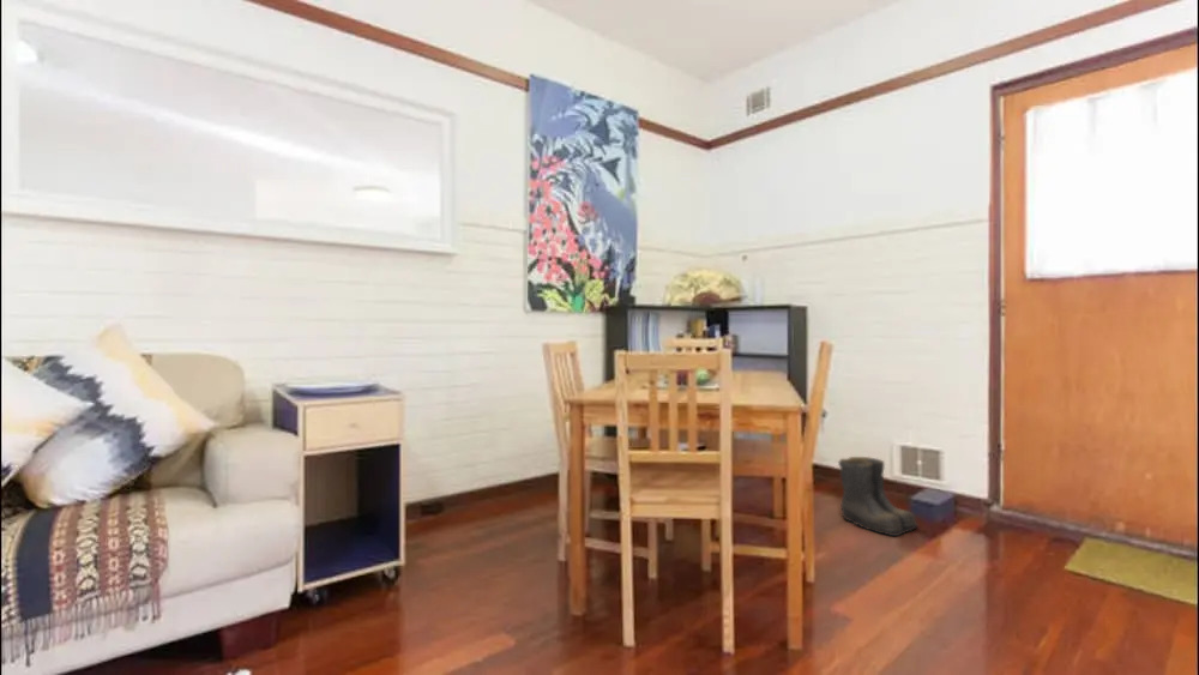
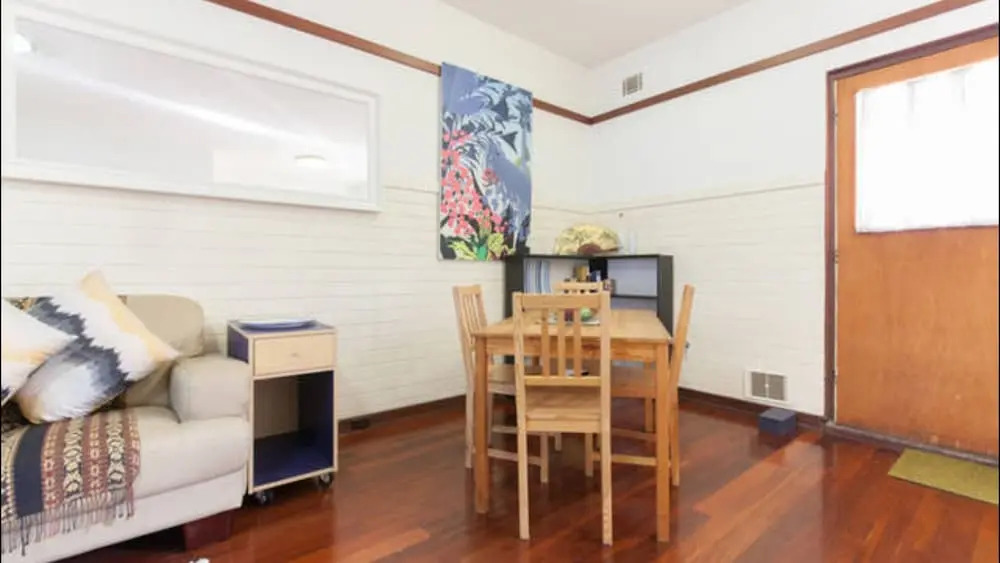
- boots [837,456,921,537]
